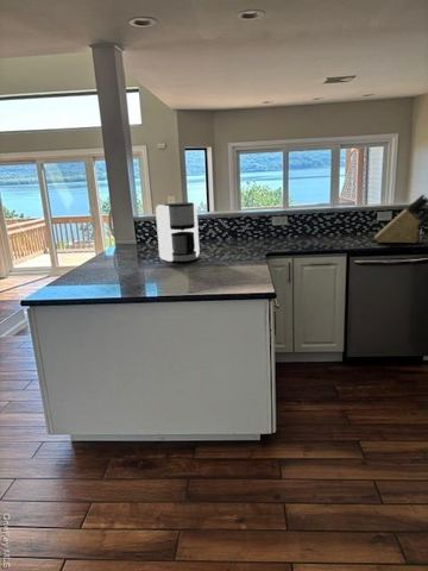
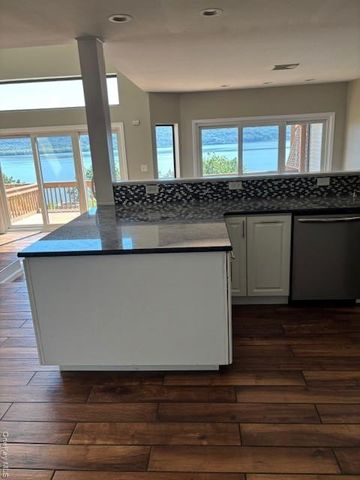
- coffee maker [155,201,201,264]
- knife block [373,194,428,244]
